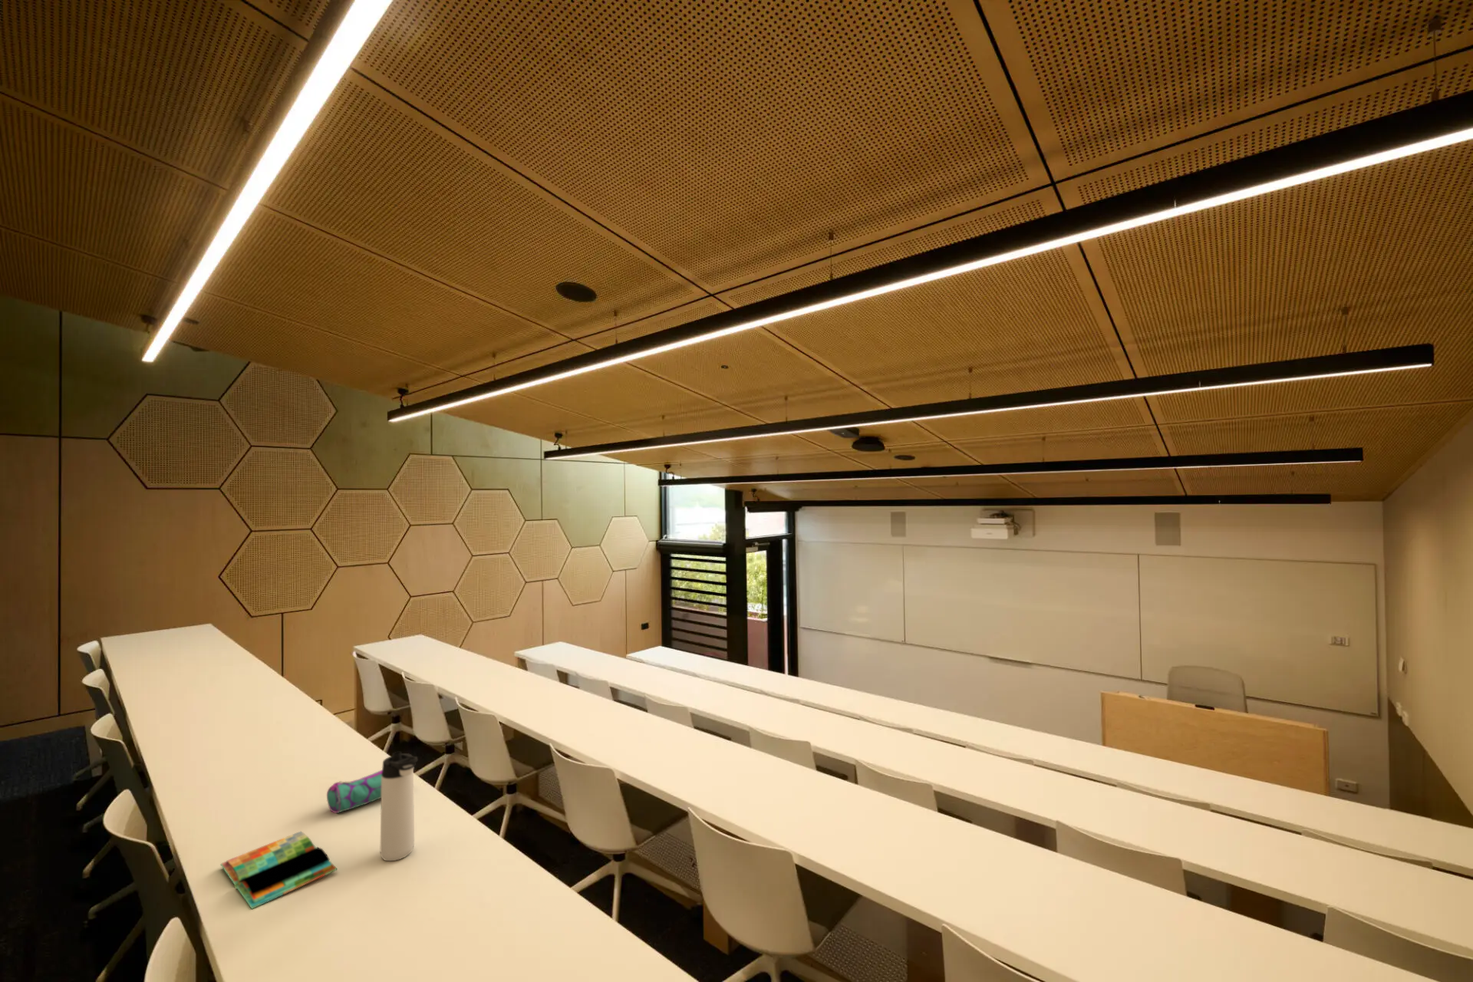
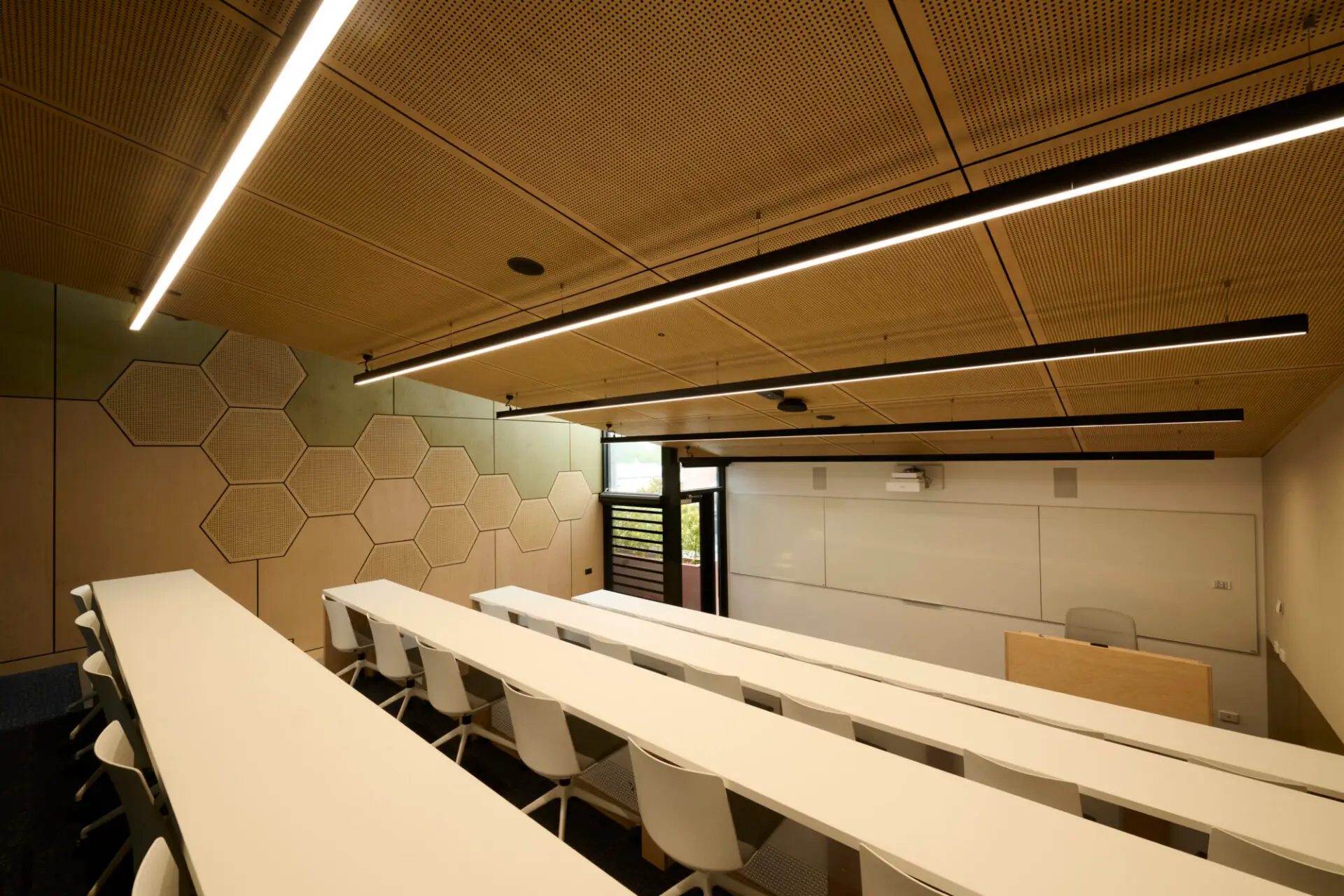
- book [220,831,338,910]
- pencil case [326,769,382,814]
- thermos bottle [379,751,418,861]
